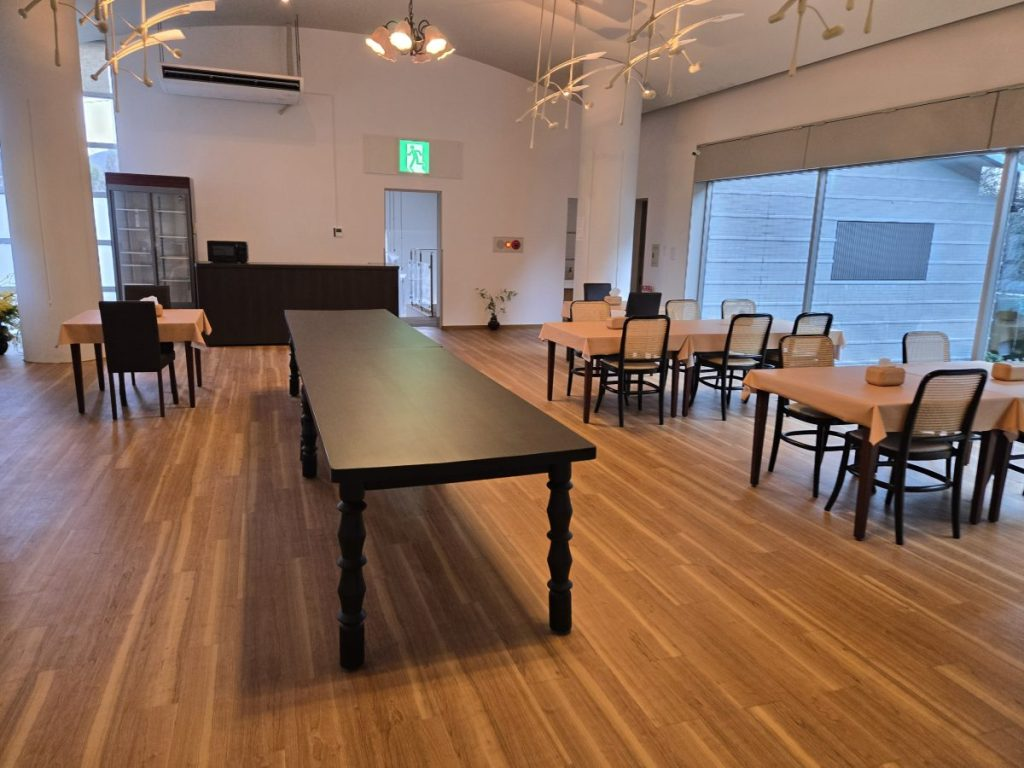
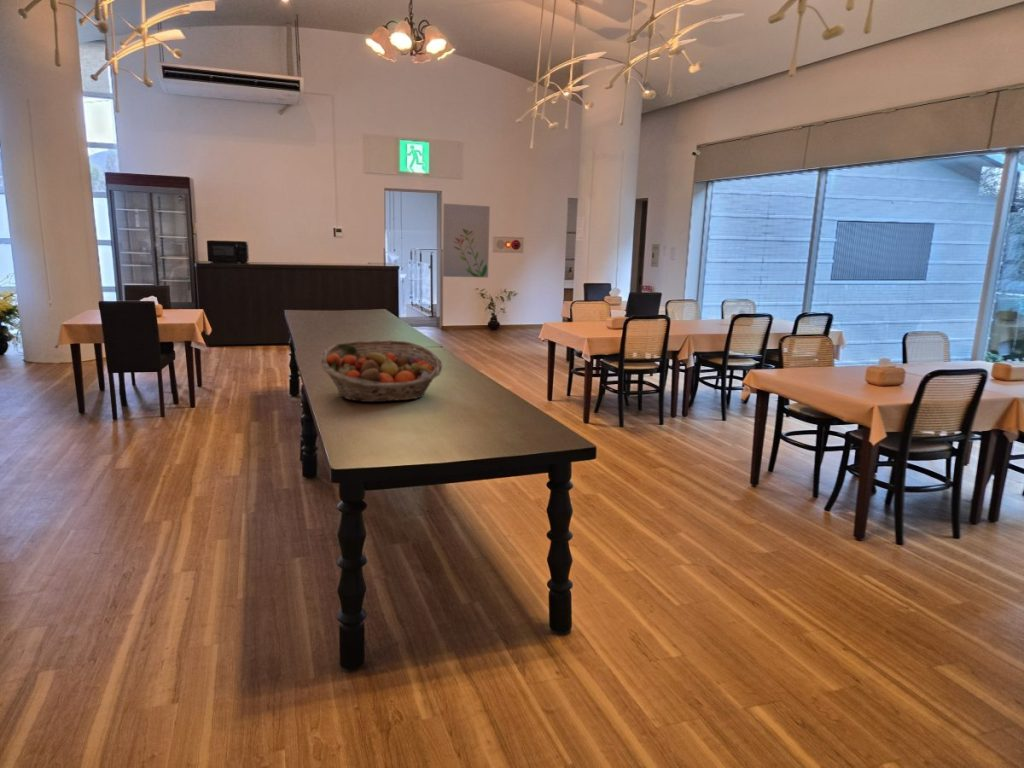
+ fruit basket [320,339,443,403]
+ wall art [442,203,491,278]
